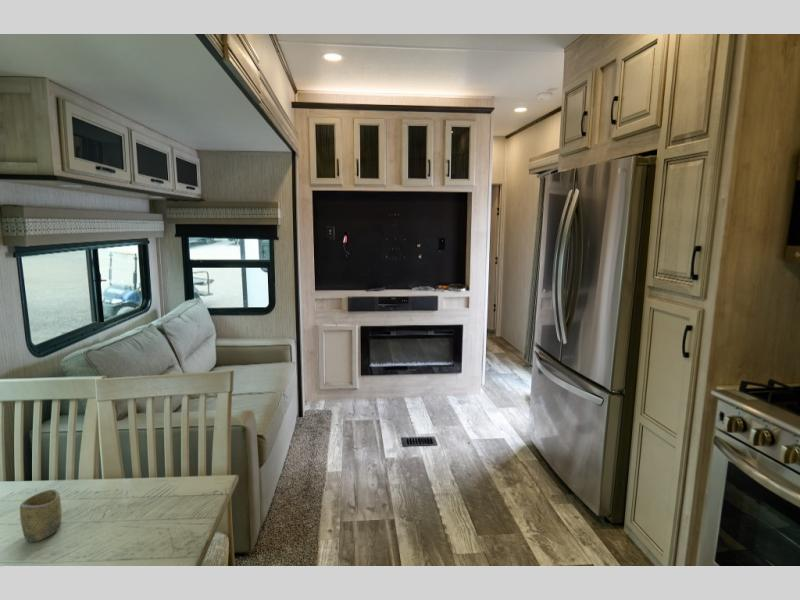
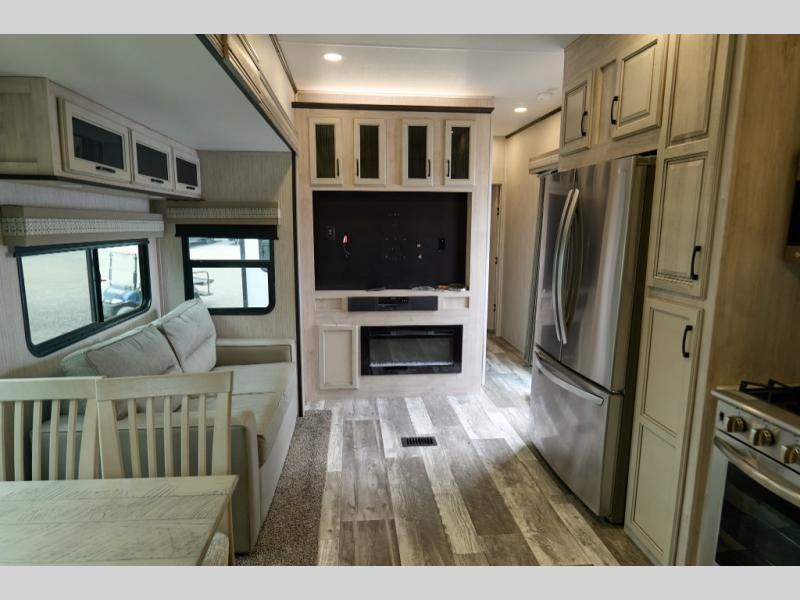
- cup [19,488,63,543]
